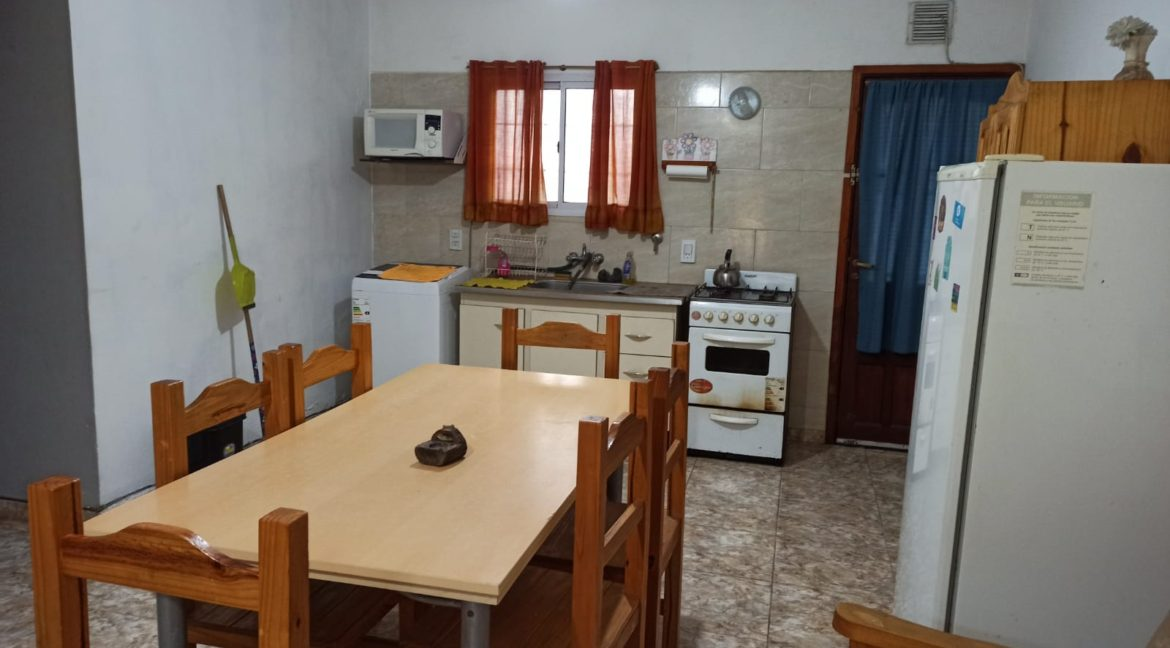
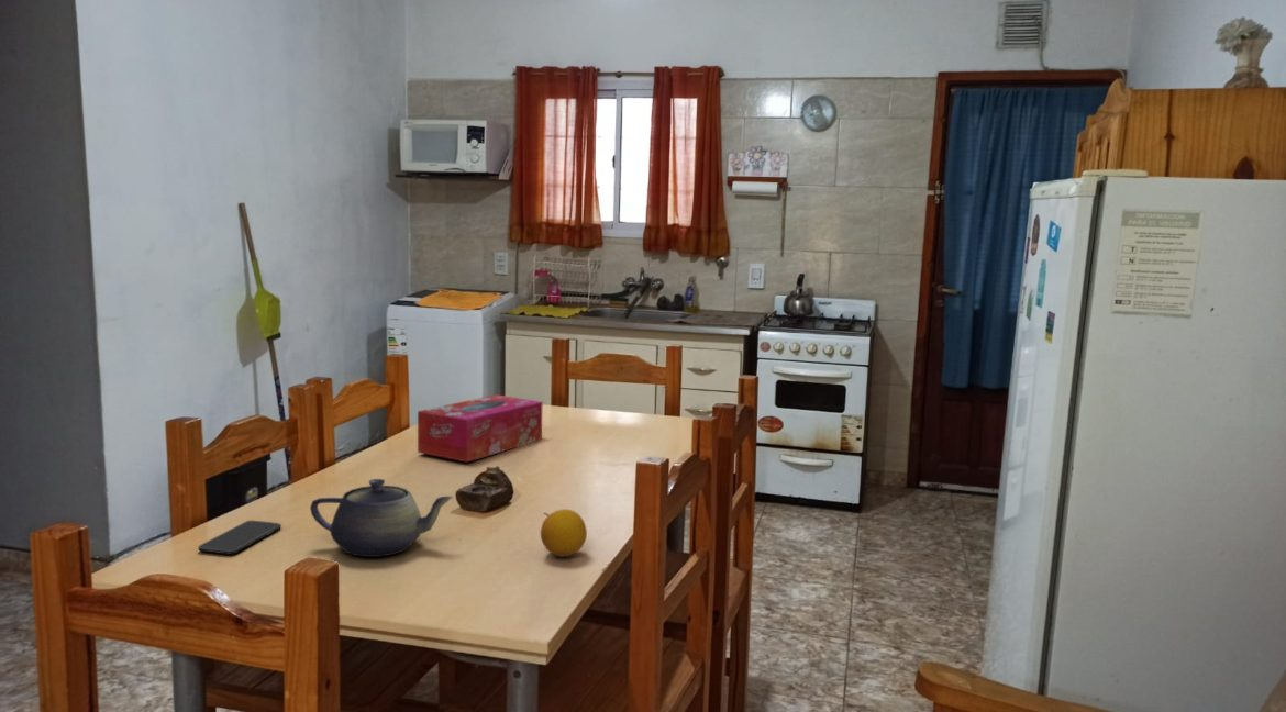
+ tissue box [417,393,544,464]
+ teapot [309,478,454,558]
+ fruit [540,508,588,558]
+ smartphone [197,520,282,556]
